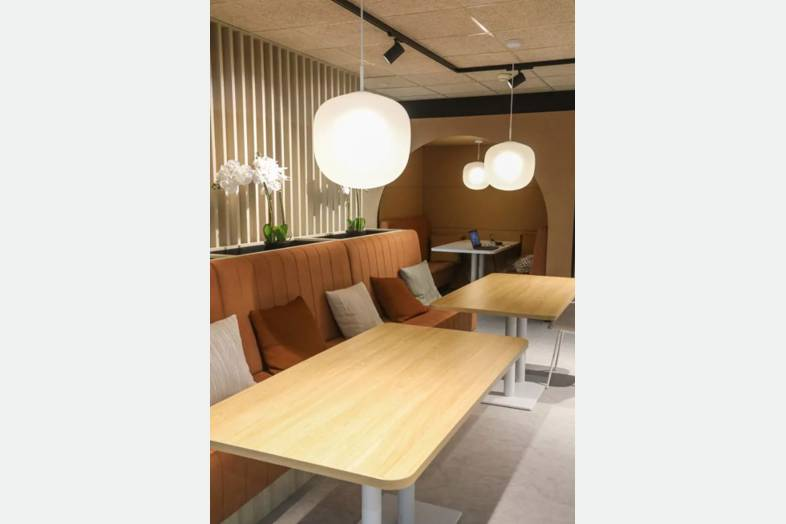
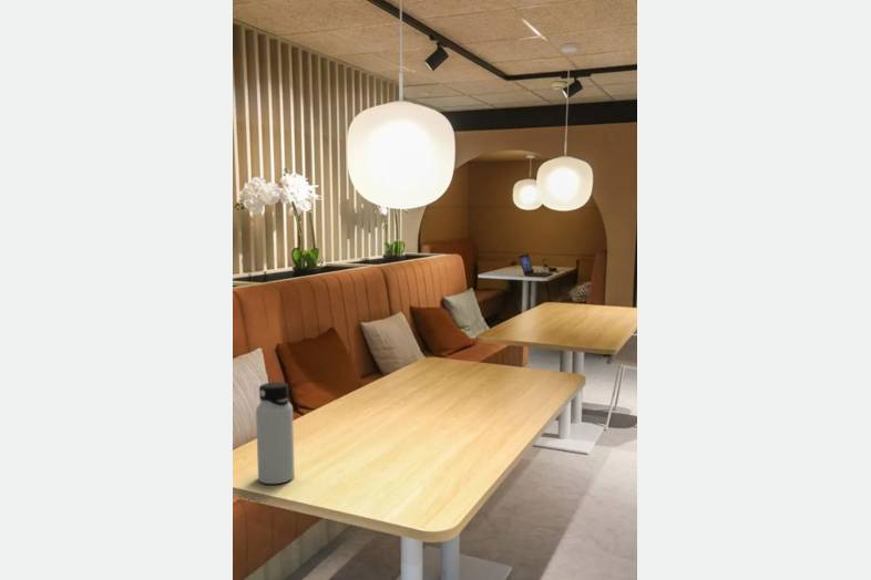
+ water bottle [255,381,296,485]
